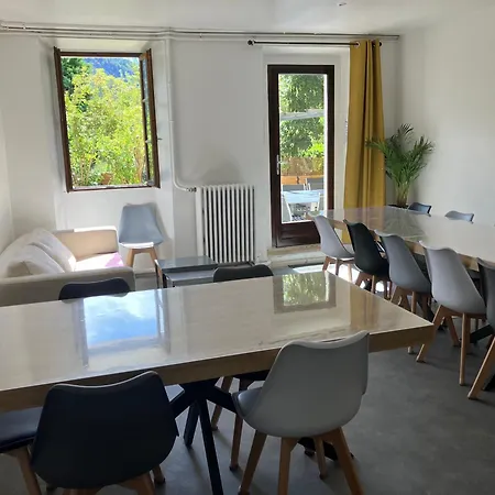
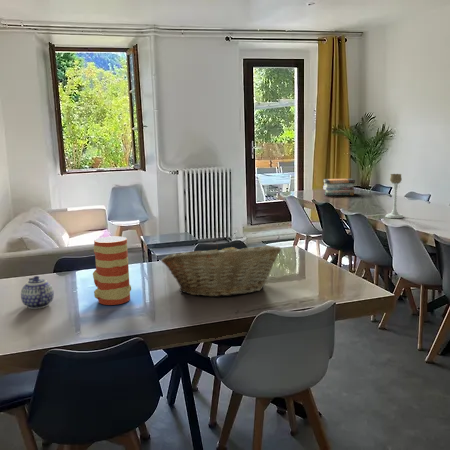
+ fruit basket [160,242,282,298]
+ teapot [20,275,55,310]
+ vase [92,236,132,306]
+ candle holder [384,173,405,219]
+ book stack [322,178,356,196]
